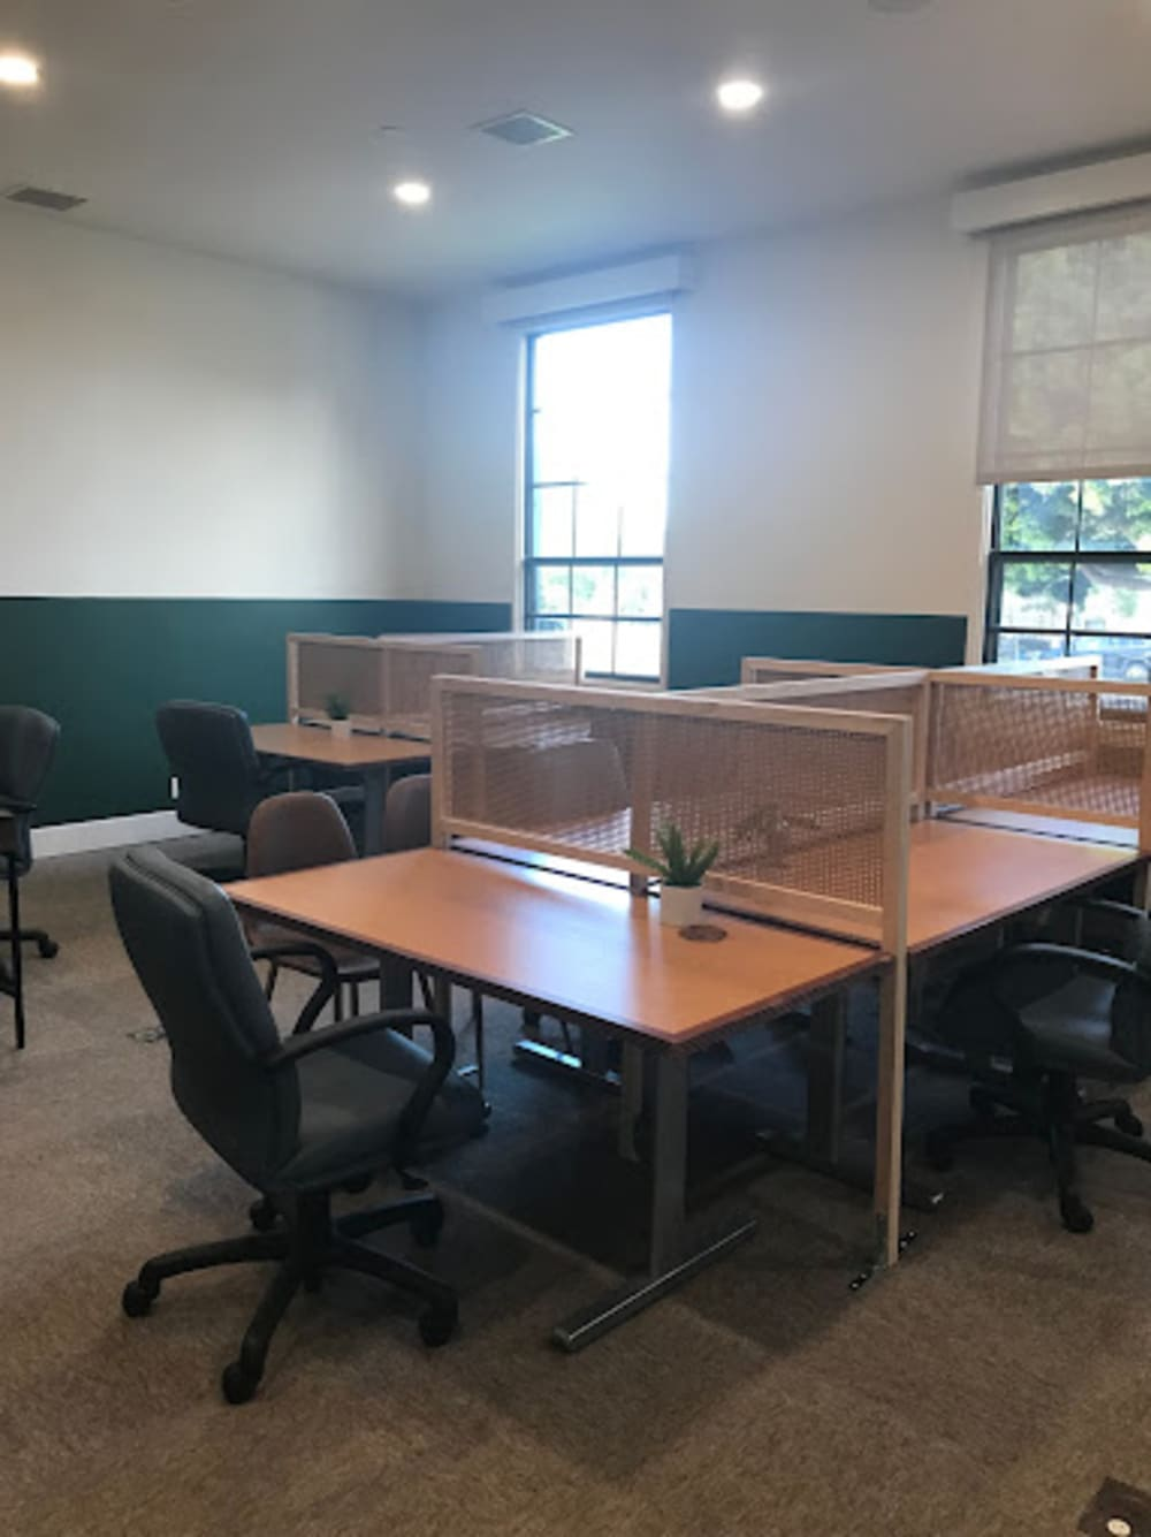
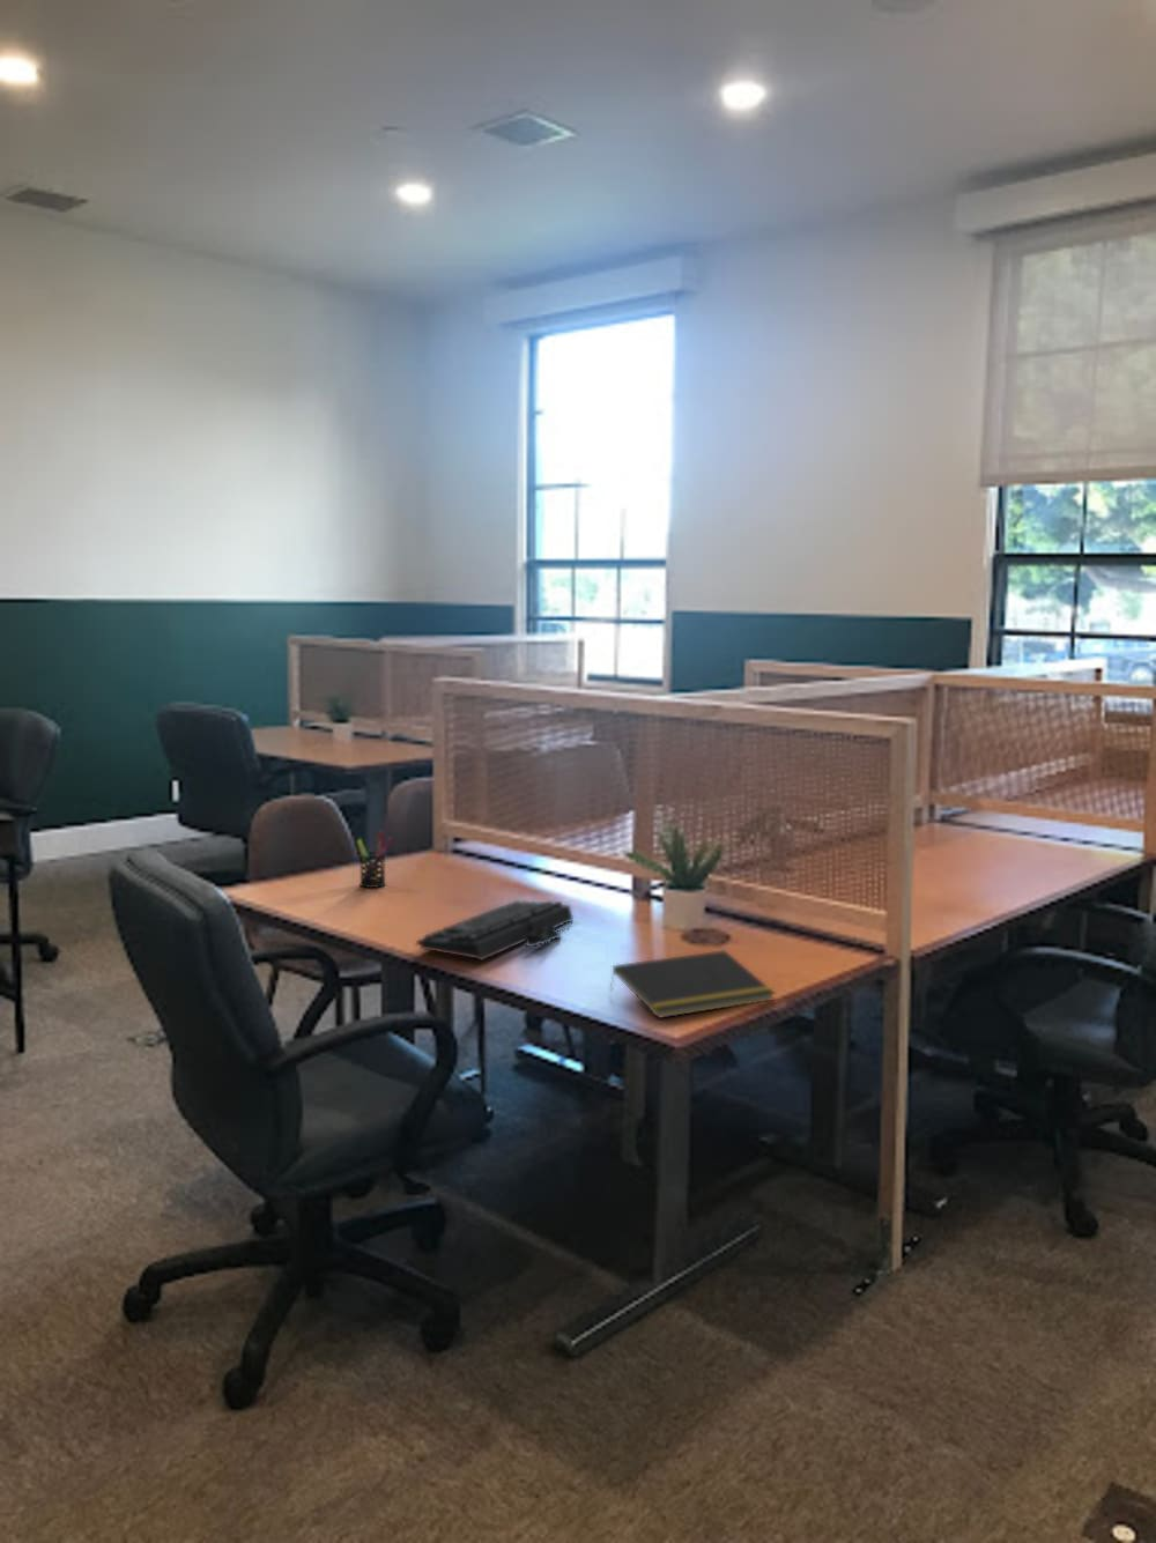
+ keyboard [415,900,574,961]
+ pen holder [356,830,393,889]
+ notepad [608,949,777,1020]
